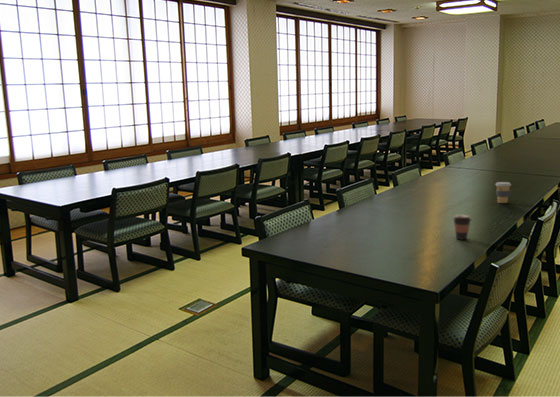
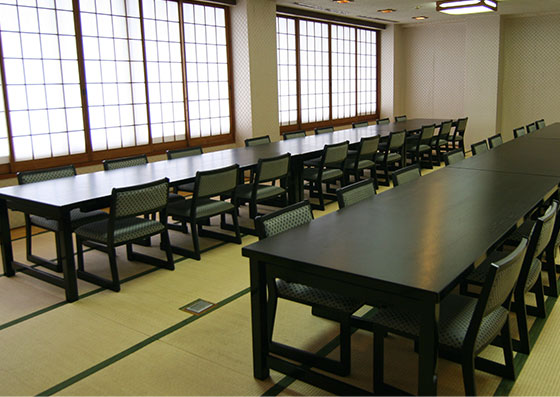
- coffee cup [452,214,472,241]
- coffee cup [494,181,512,204]
